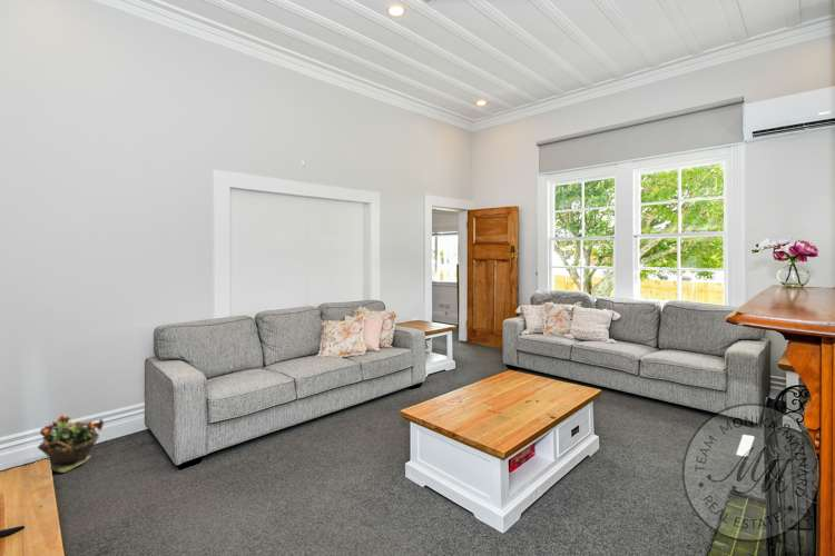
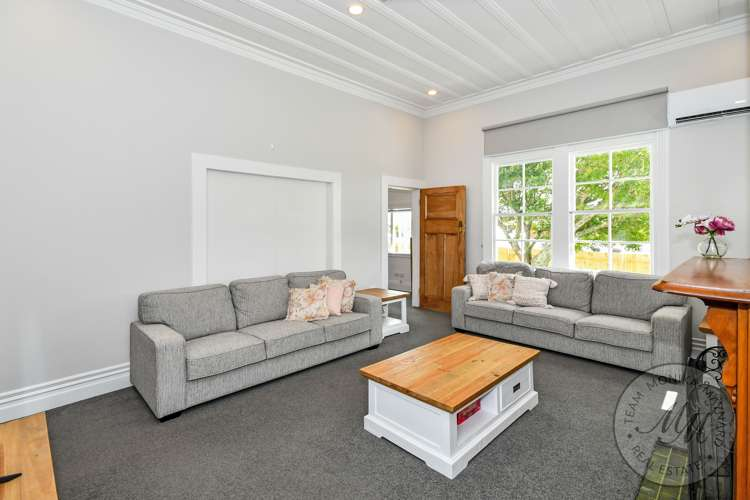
- potted plant [37,414,105,474]
